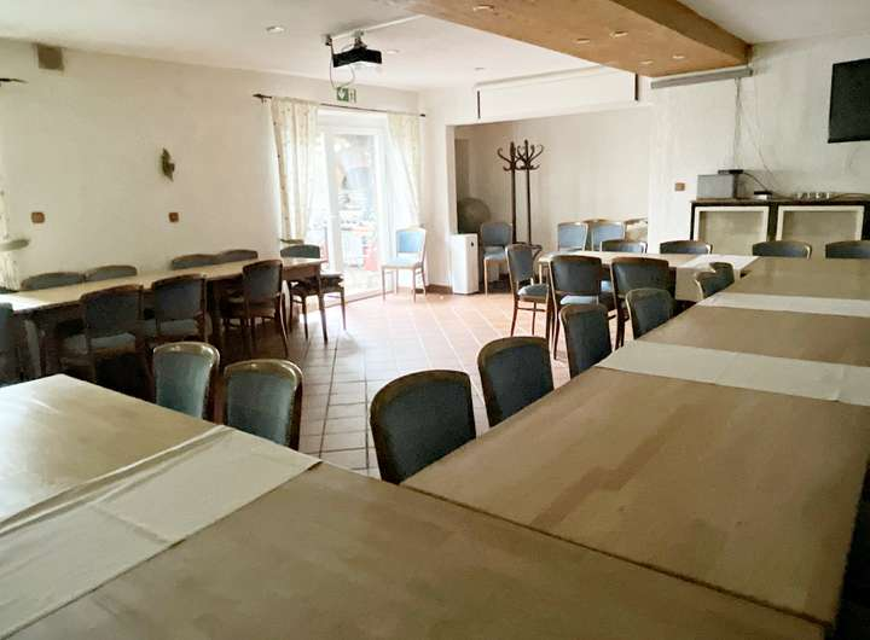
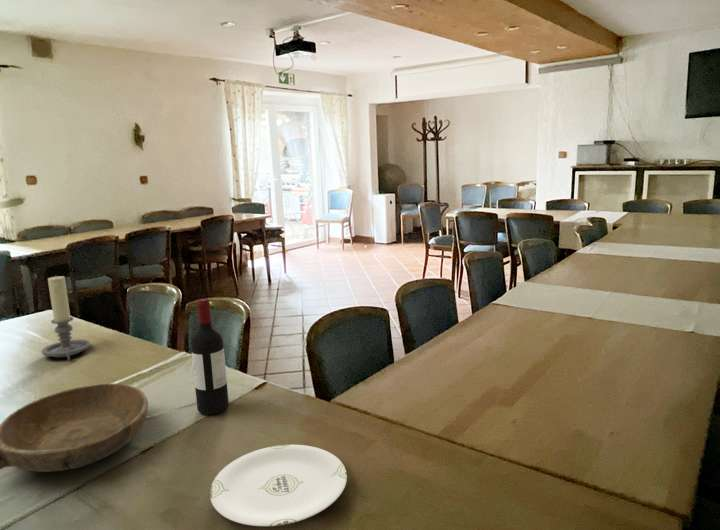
+ wine bottle [190,298,230,415]
+ bowl [0,382,149,473]
+ candle holder [41,275,91,361]
+ plate [209,444,348,527]
